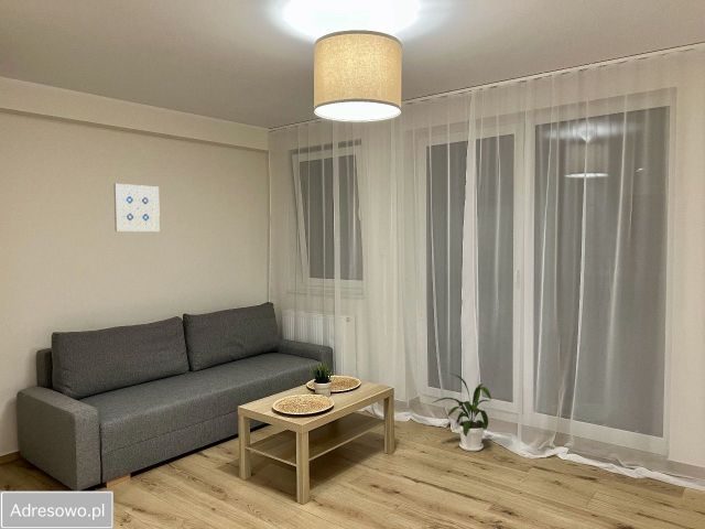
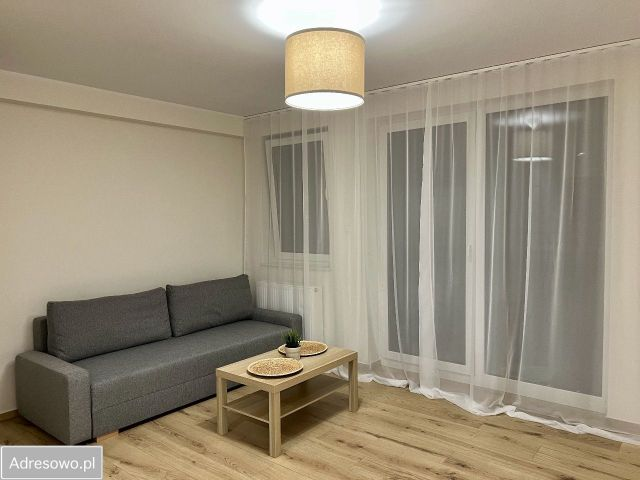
- house plant [433,373,492,452]
- wall art [112,183,161,233]
